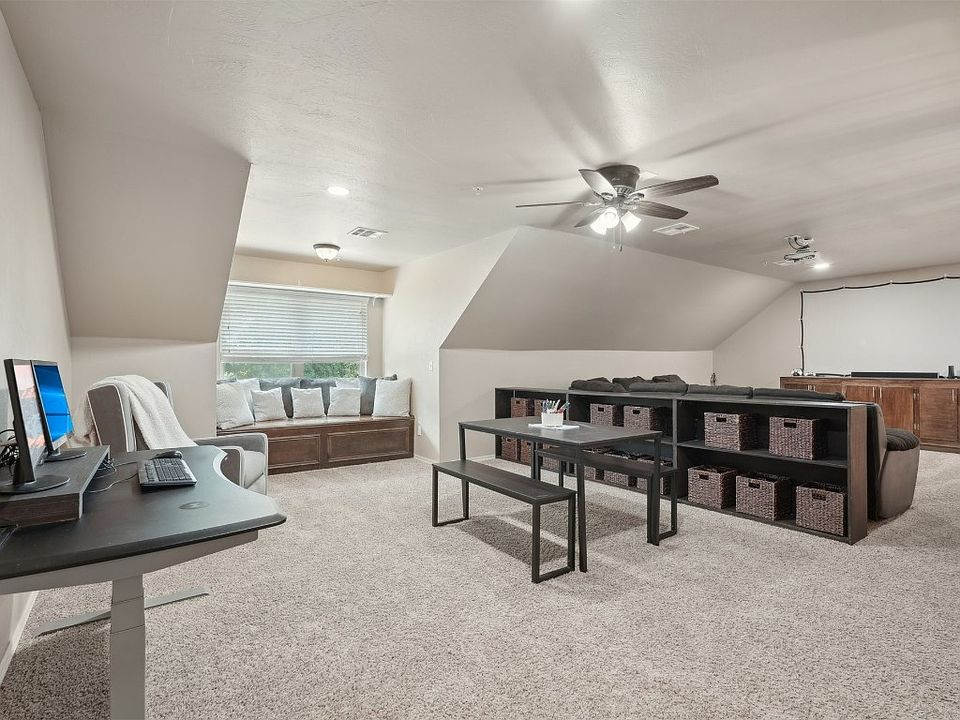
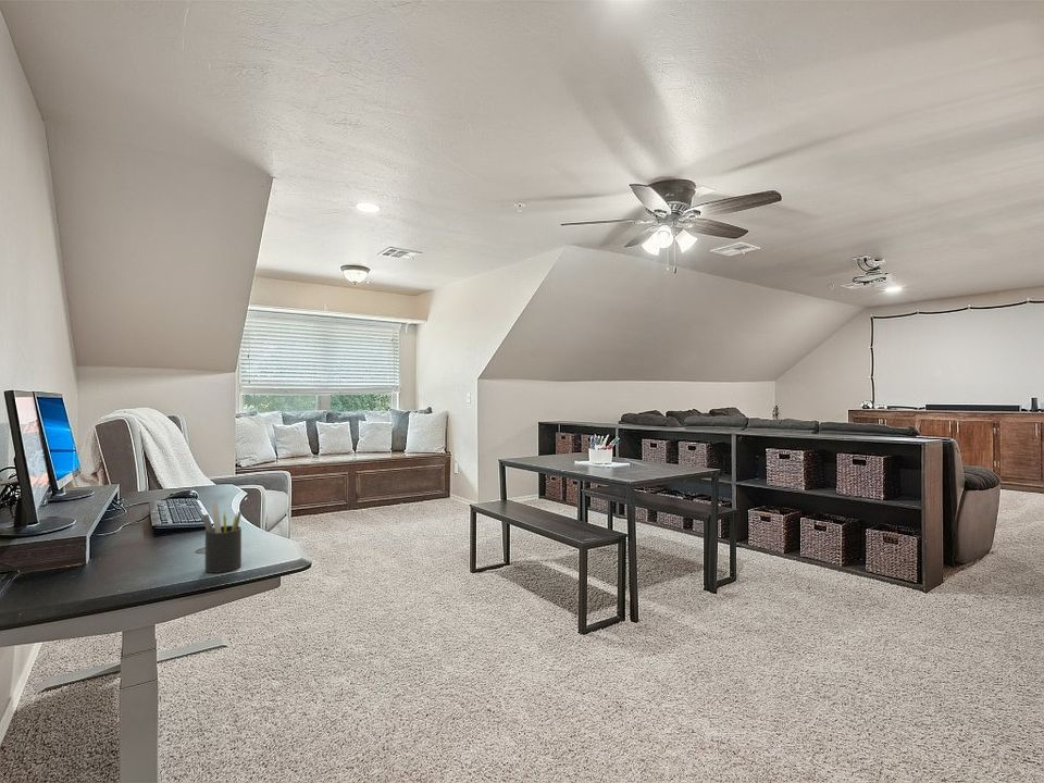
+ pen holder [200,501,243,574]
